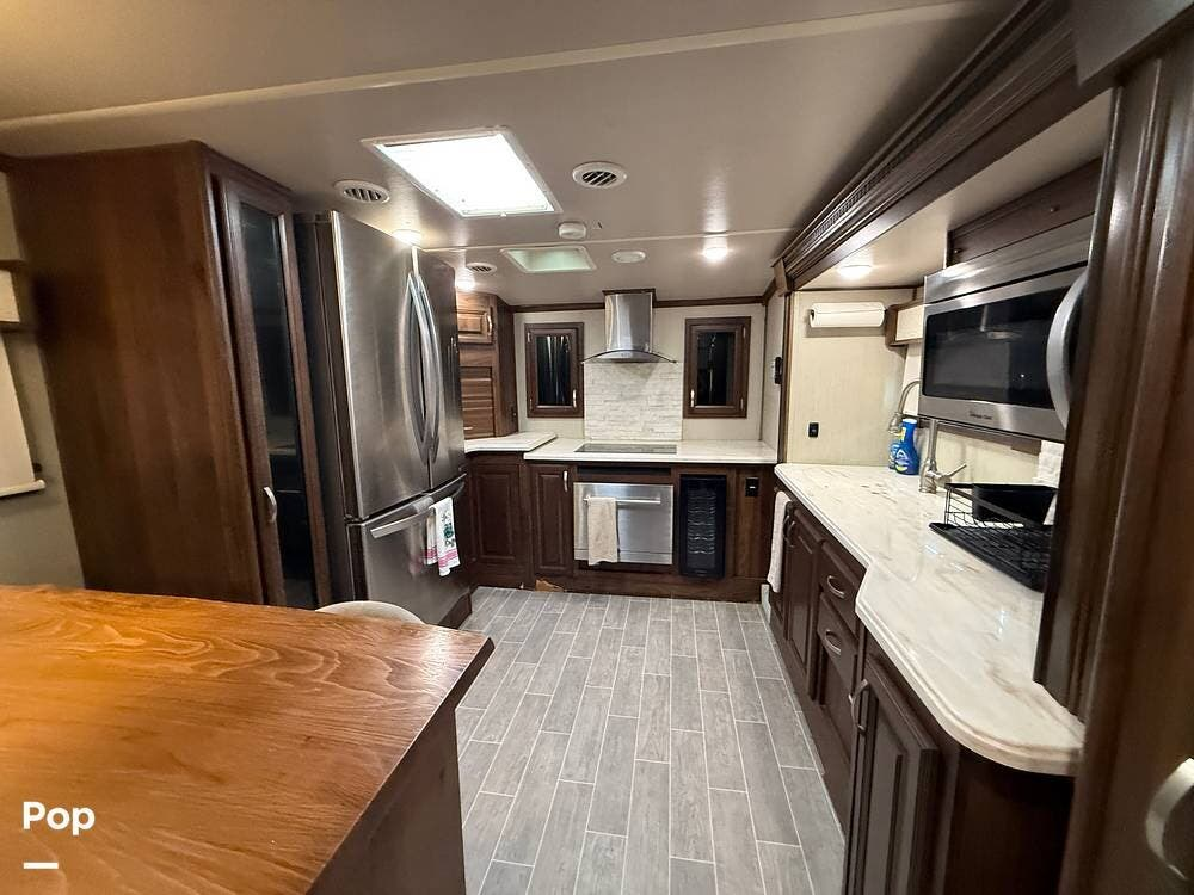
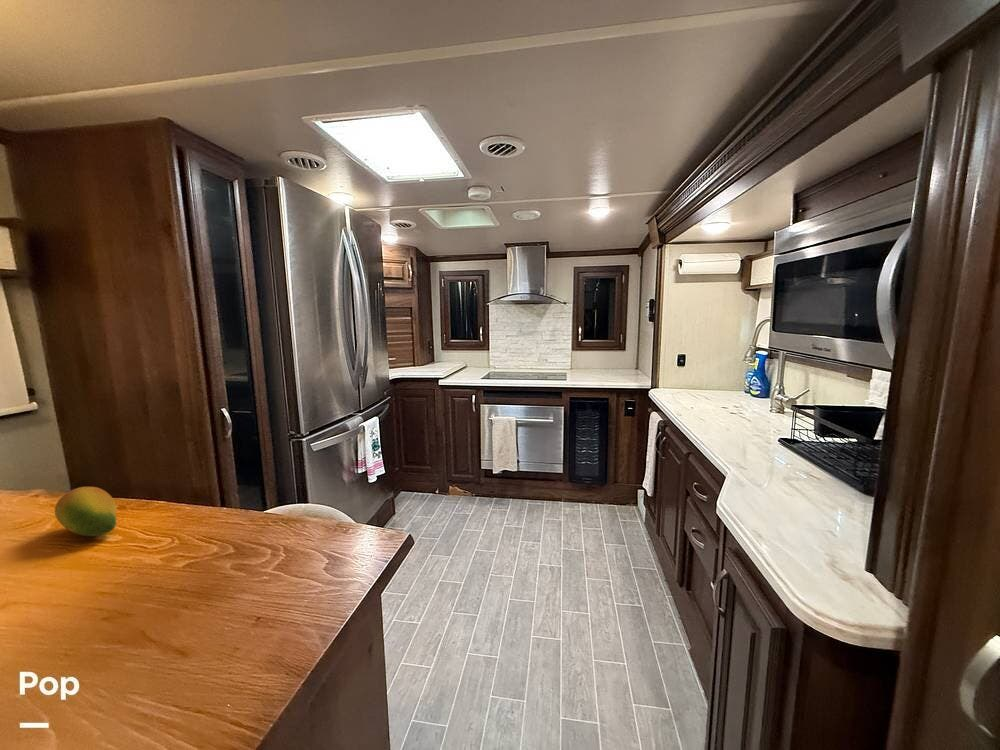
+ fruit [54,486,117,537]
